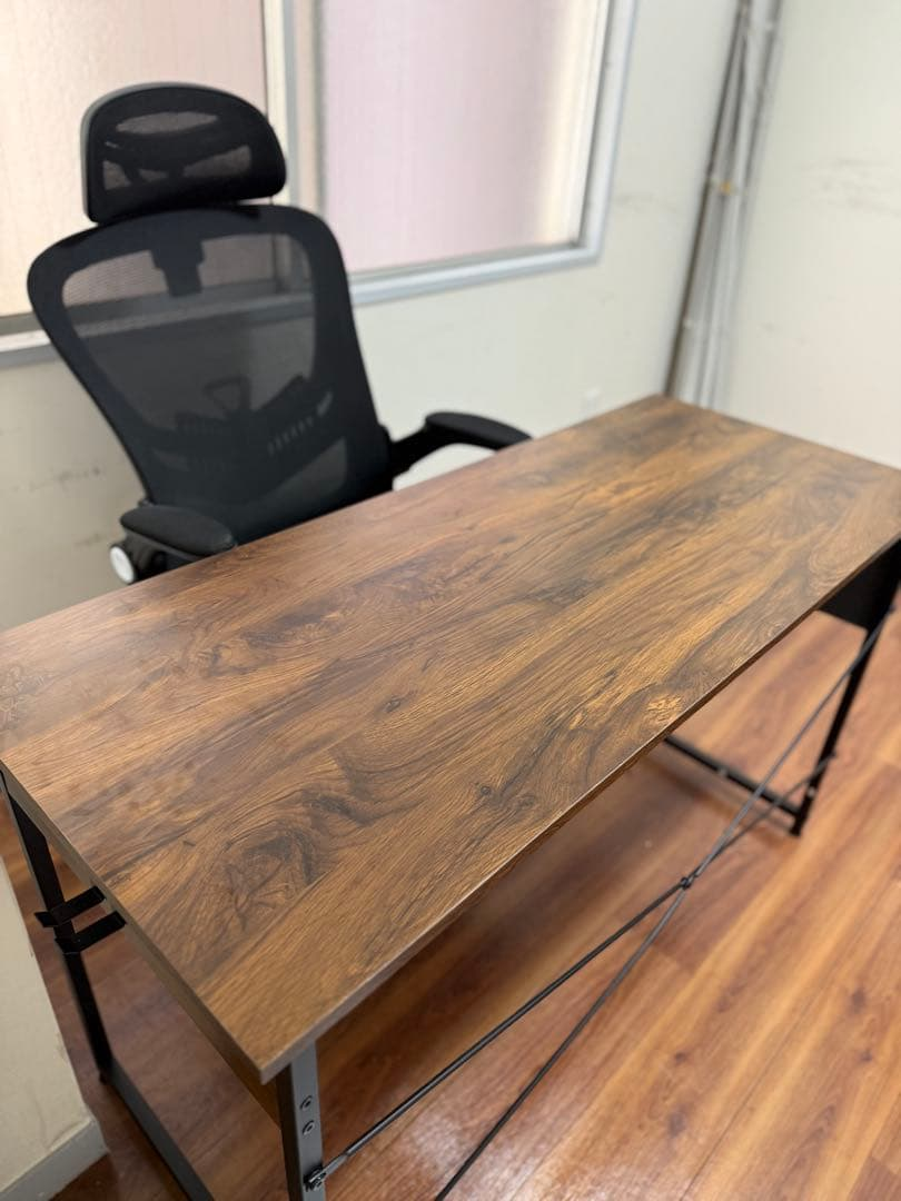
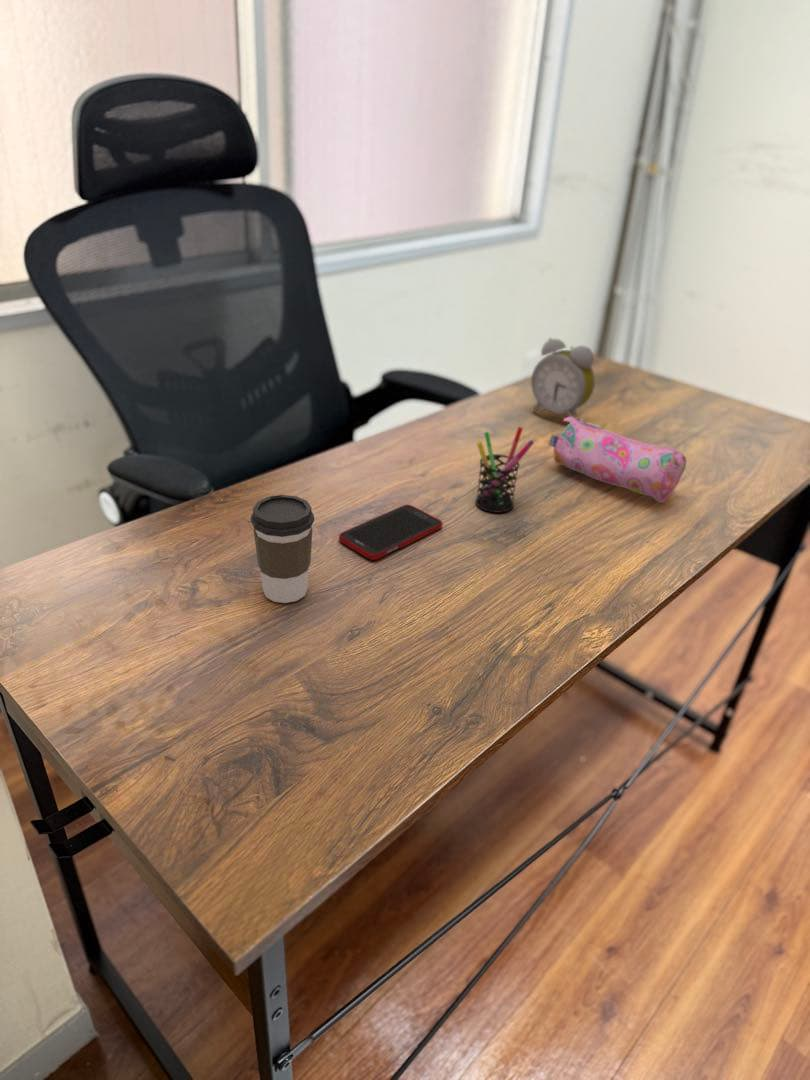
+ alarm clock [530,337,596,419]
+ pen holder [474,426,535,514]
+ coffee cup [250,494,315,604]
+ pencil case [547,416,687,504]
+ cell phone [338,504,443,561]
